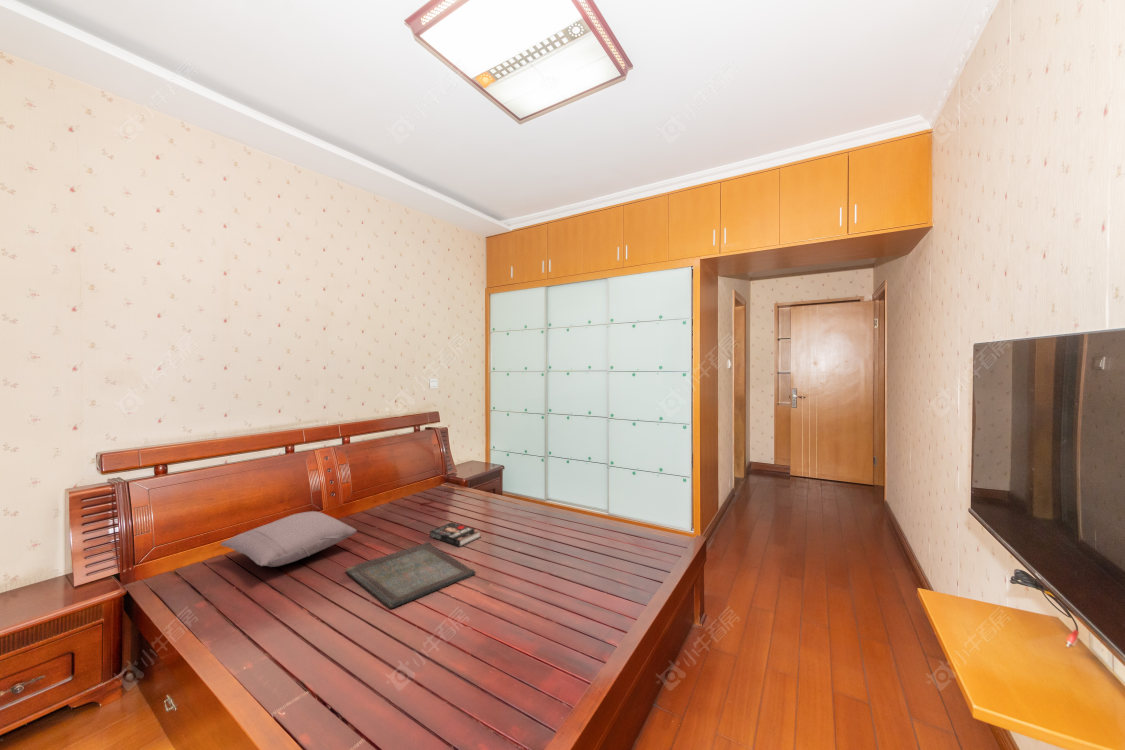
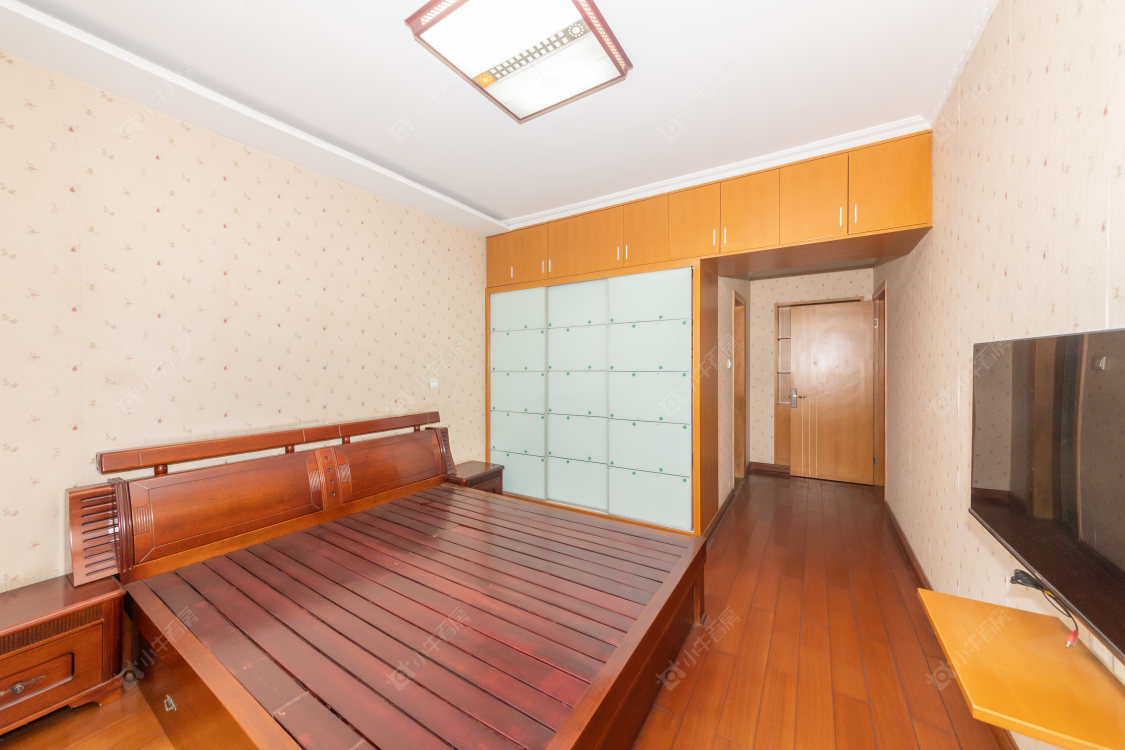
- serving tray [345,541,476,609]
- book [429,521,482,548]
- pillow [220,510,358,568]
